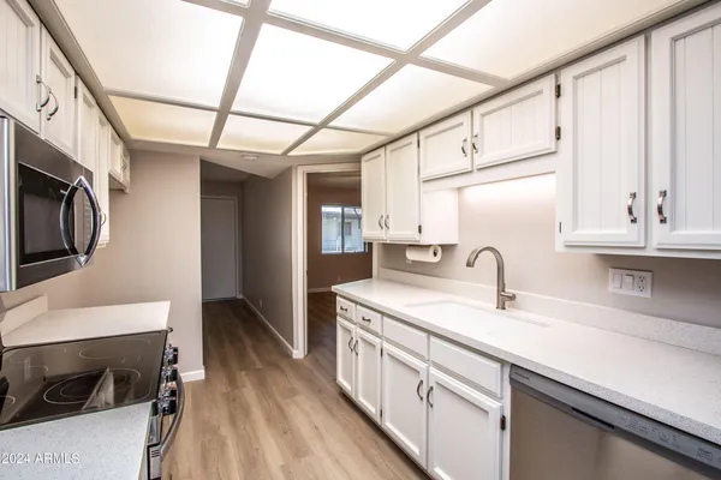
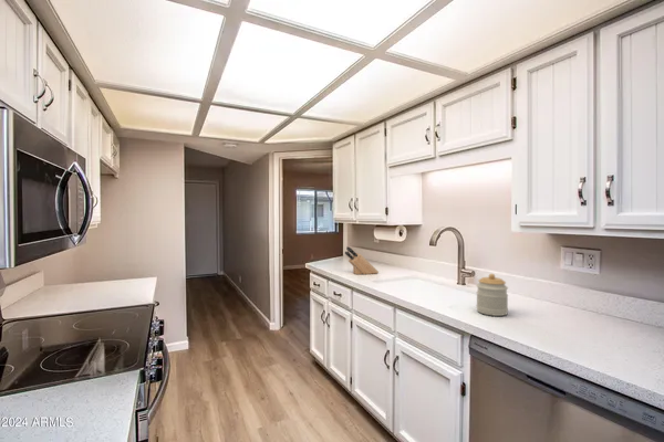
+ knife block [344,246,380,275]
+ jar [475,273,509,317]
